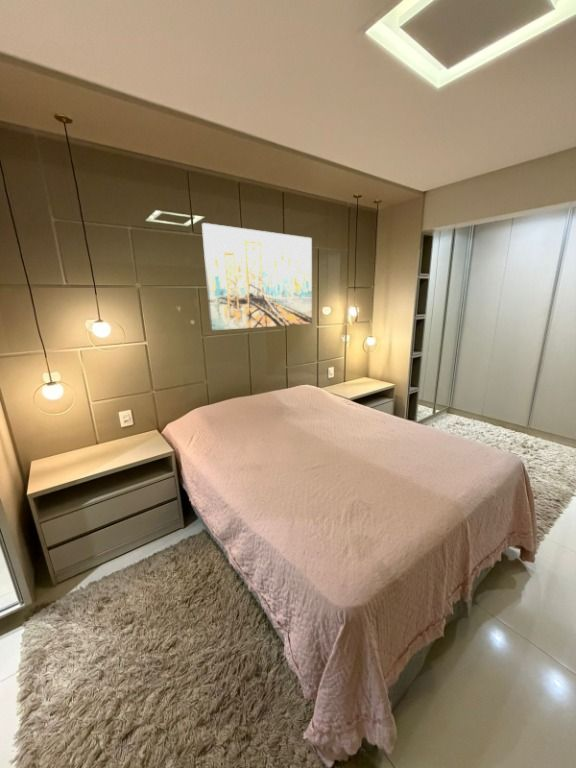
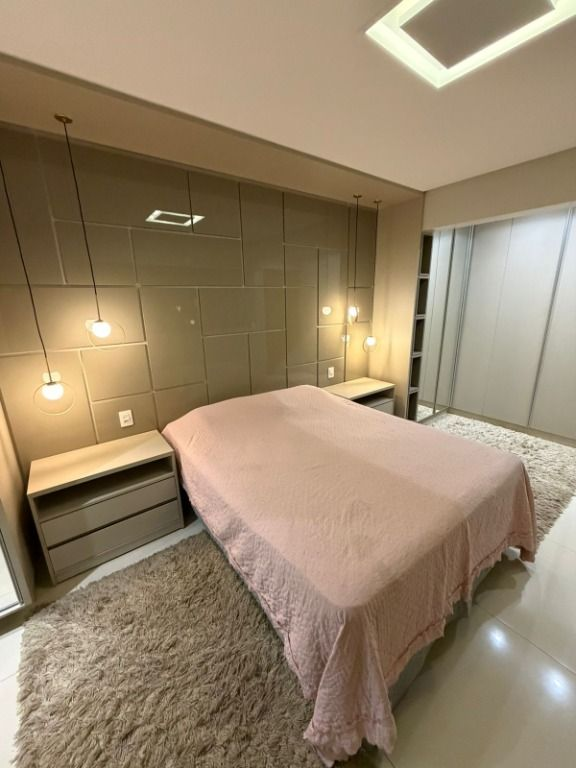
- wall art [201,222,313,332]
